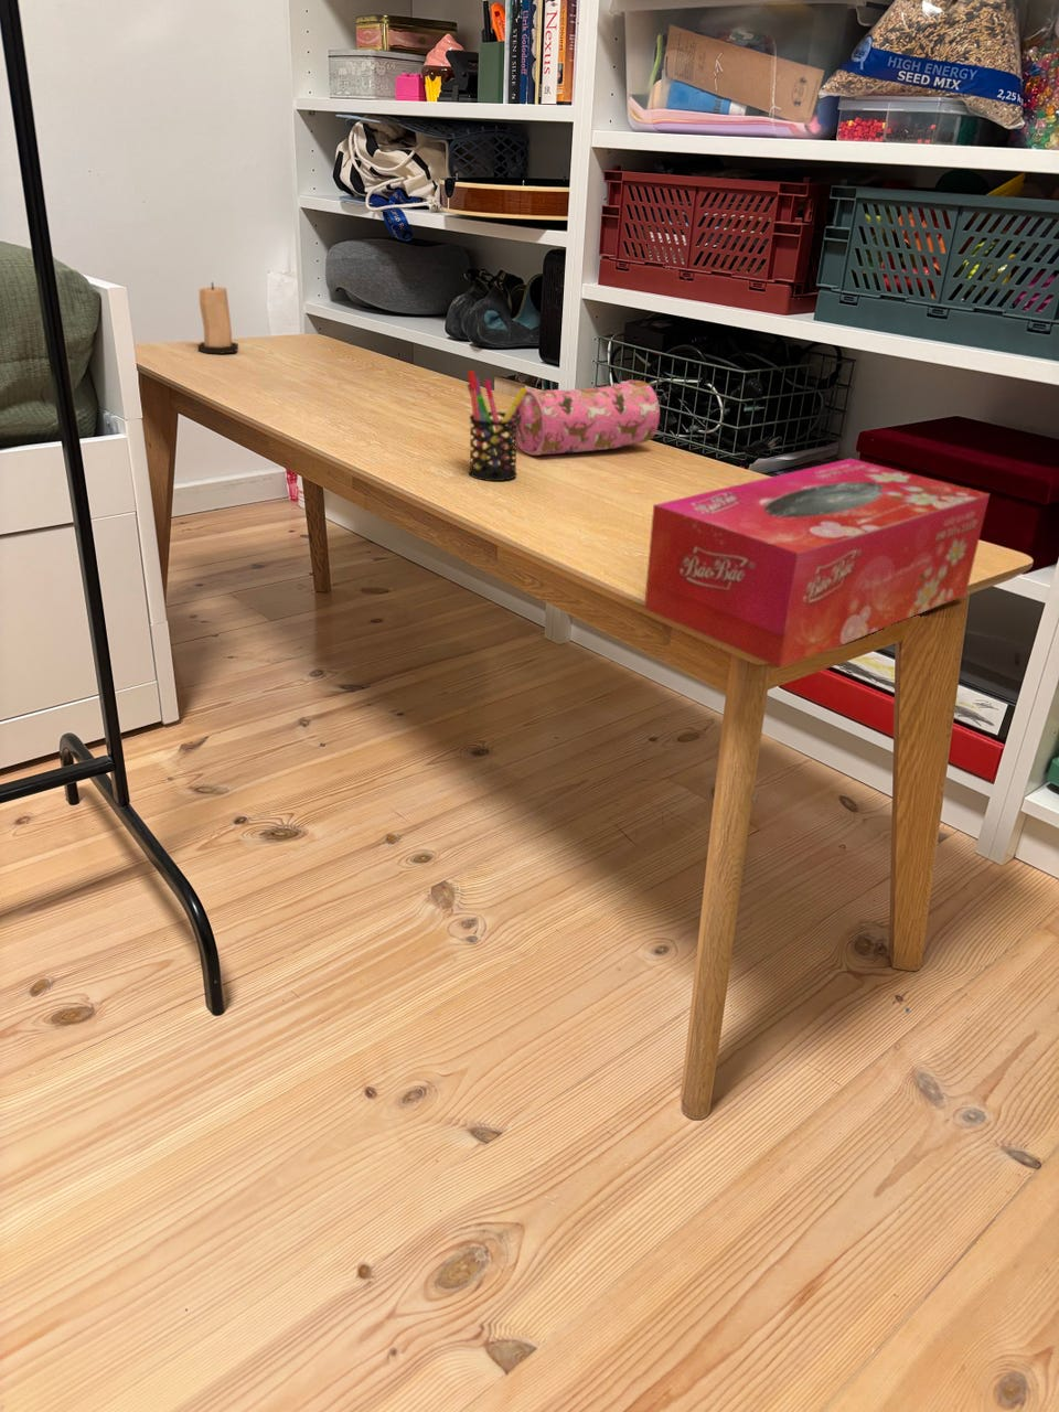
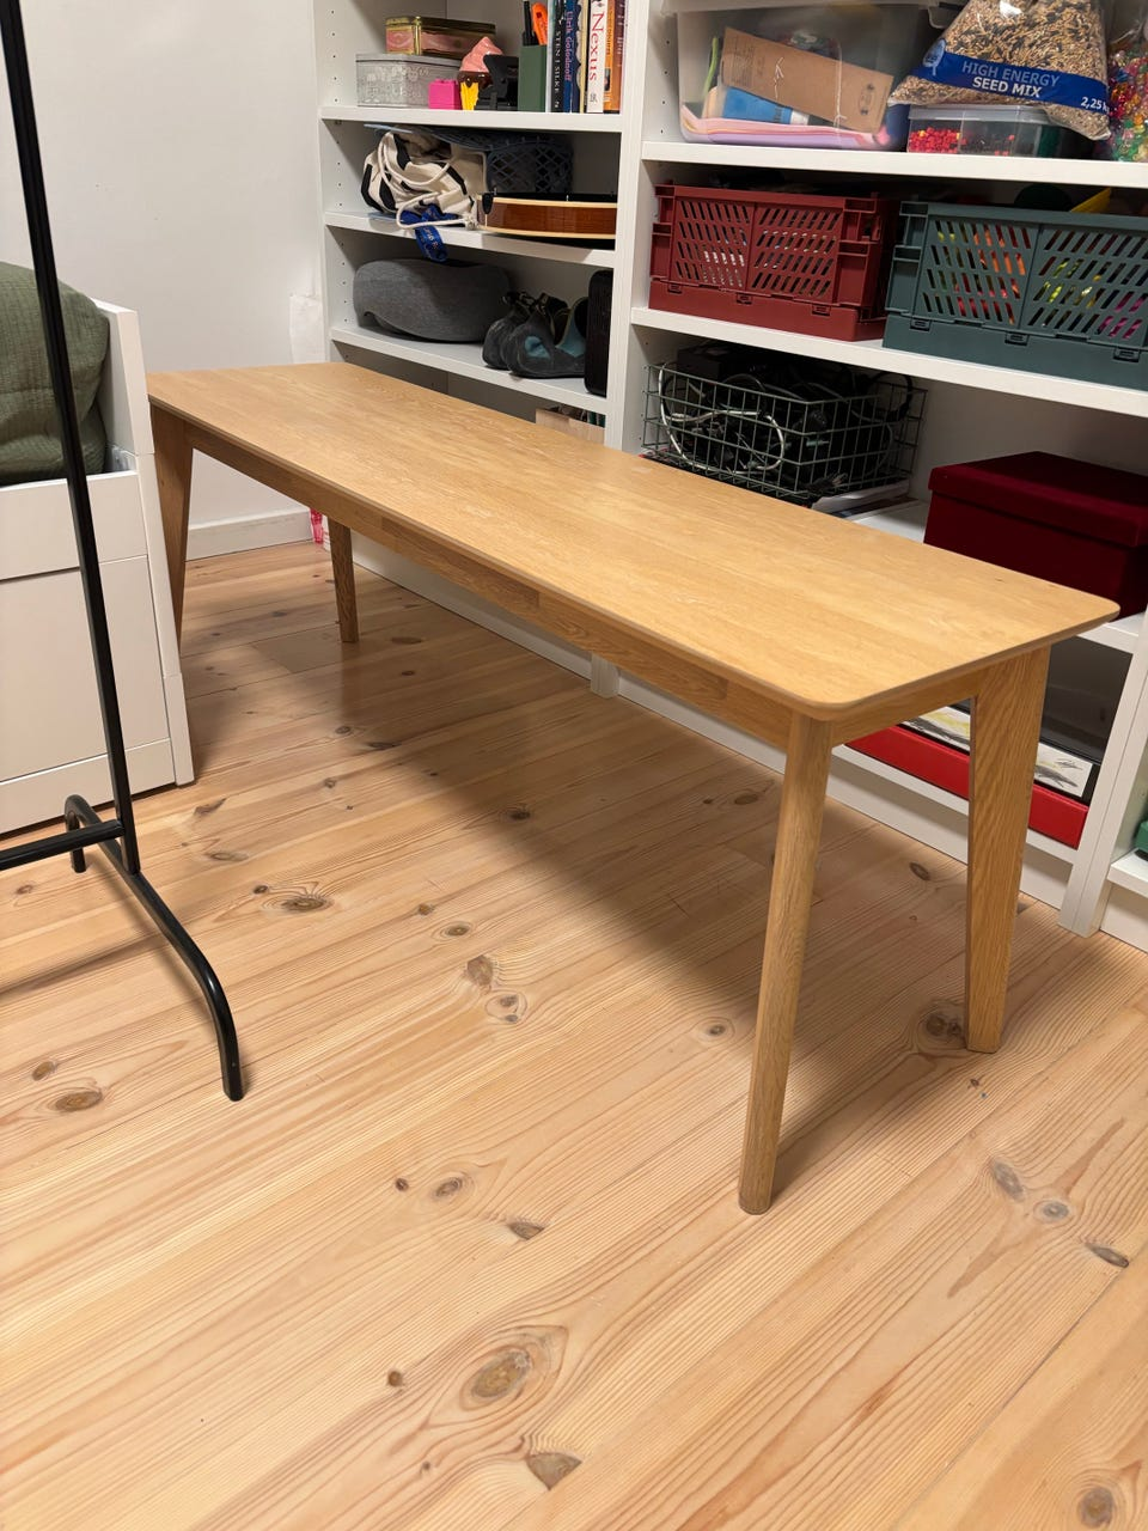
- pen holder [466,369,526,483]
- pencil case [508,379,661,457]
- candle [197,280,239,355]
- tissue box [643,458,991,668]
